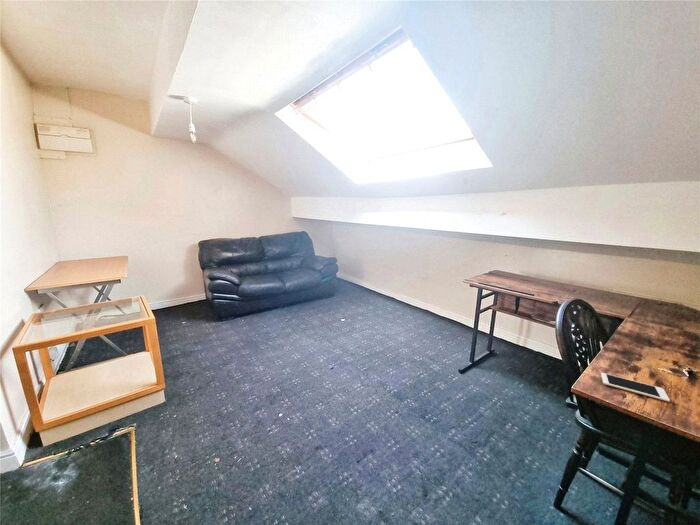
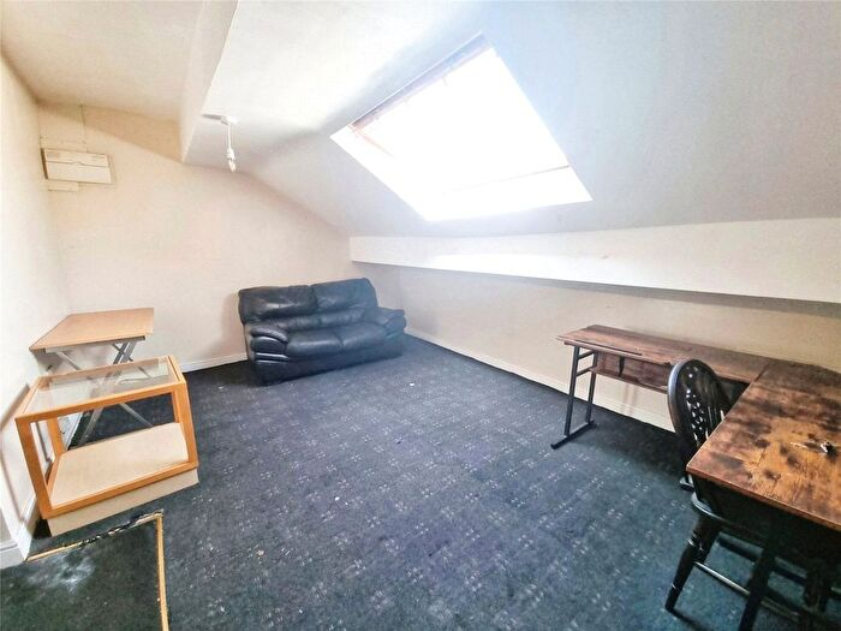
- cell phone [600,372,671,403]
